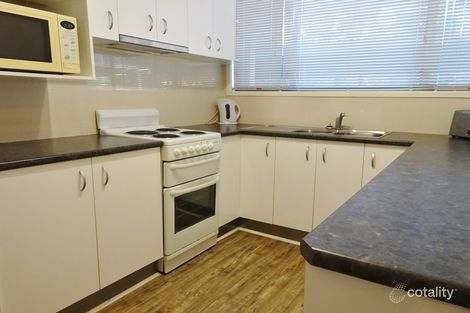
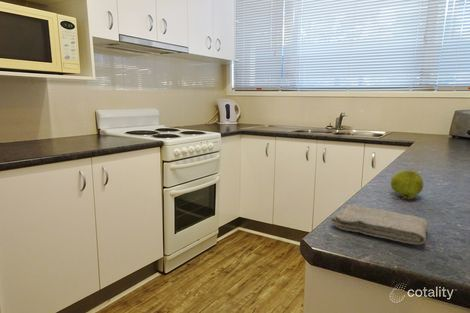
+ fruit [390,169,424,201]
+ washcloth [330,204,429,245]
